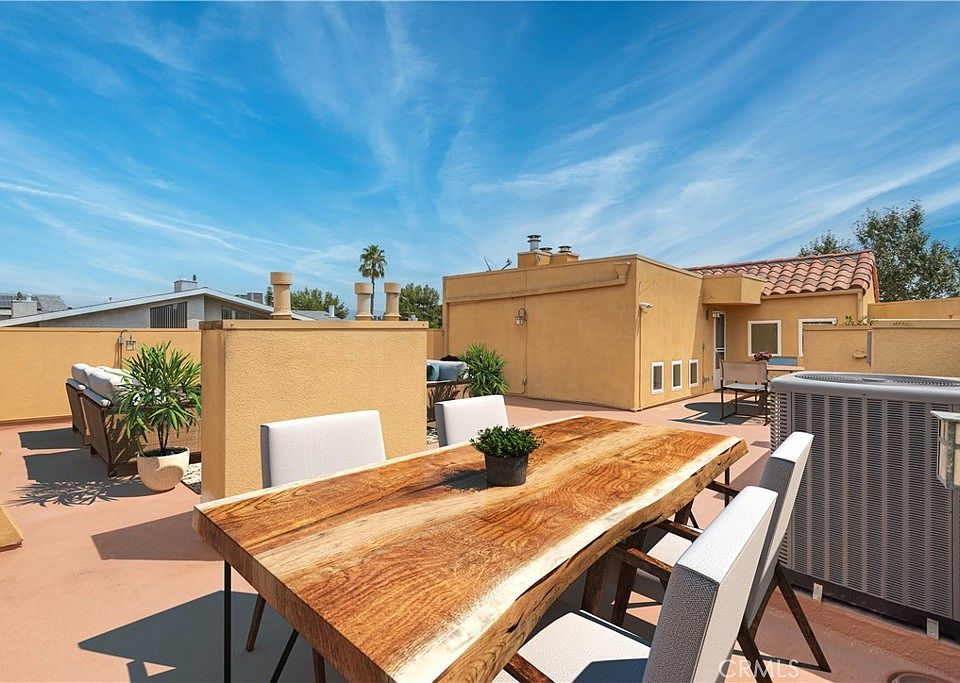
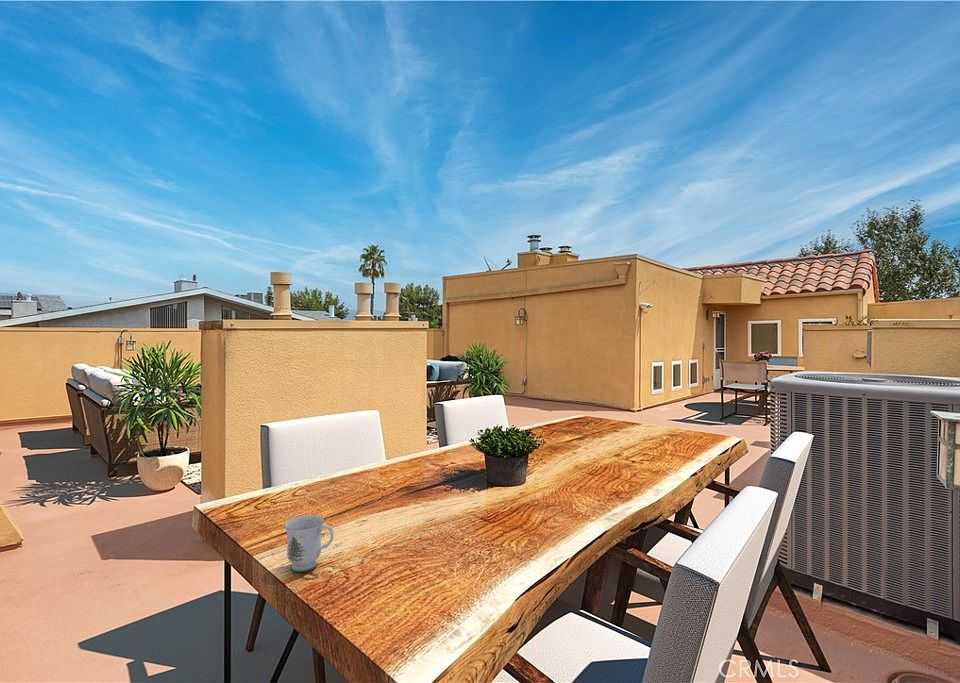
+ mug [283,514,335,573]
